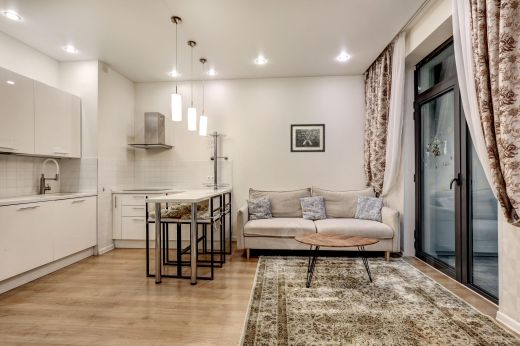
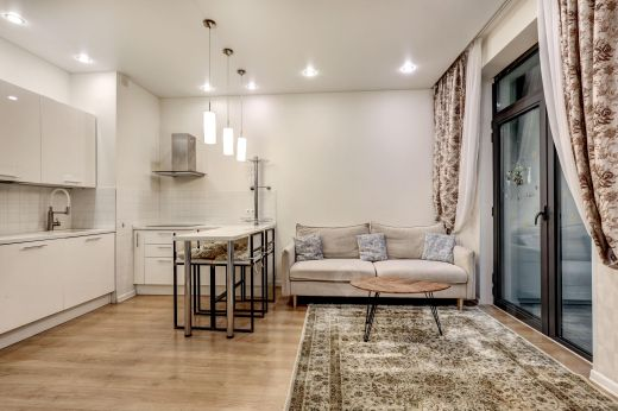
- wall art [289,123,326,153]
